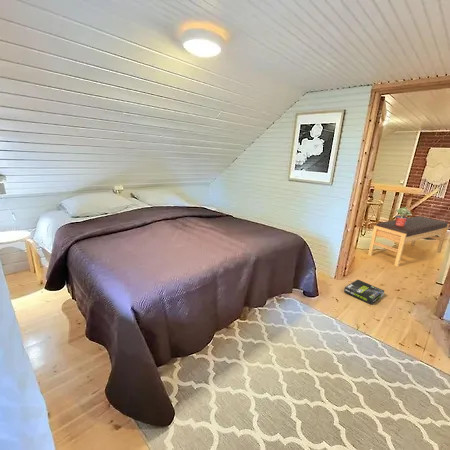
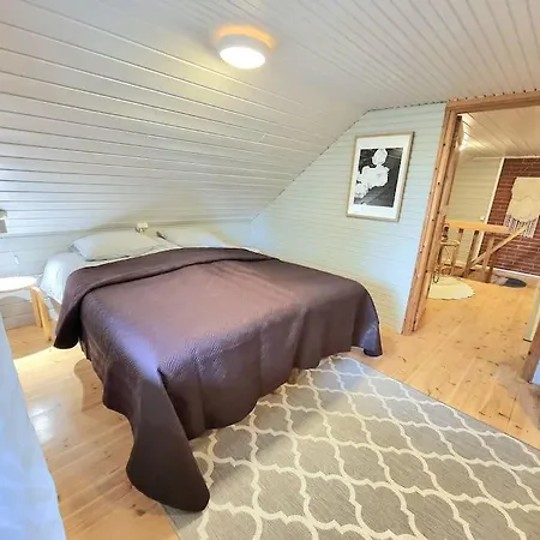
- bench [367,215,450,268]
- box [343,279,386,305]
- potted plant [394,206,413,226]
